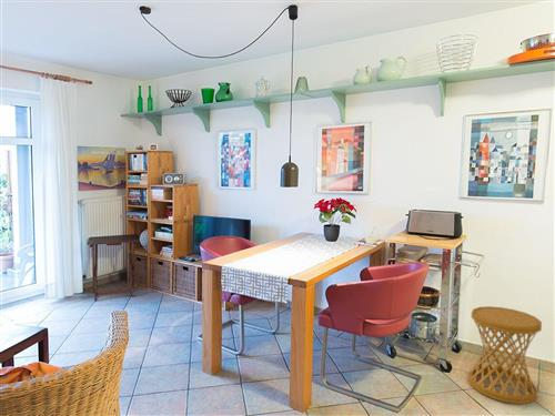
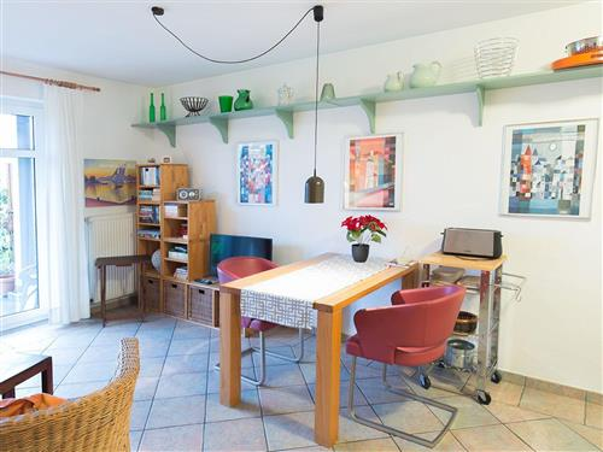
- side table [467,305,543,405]
